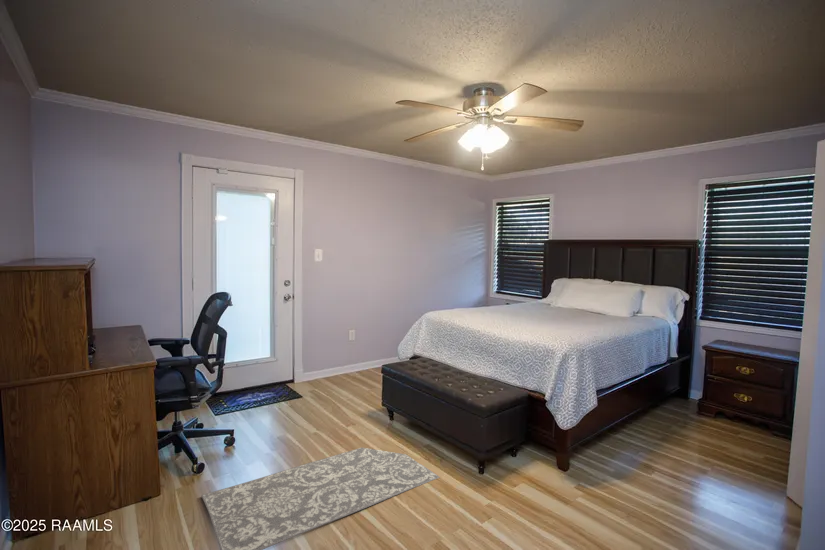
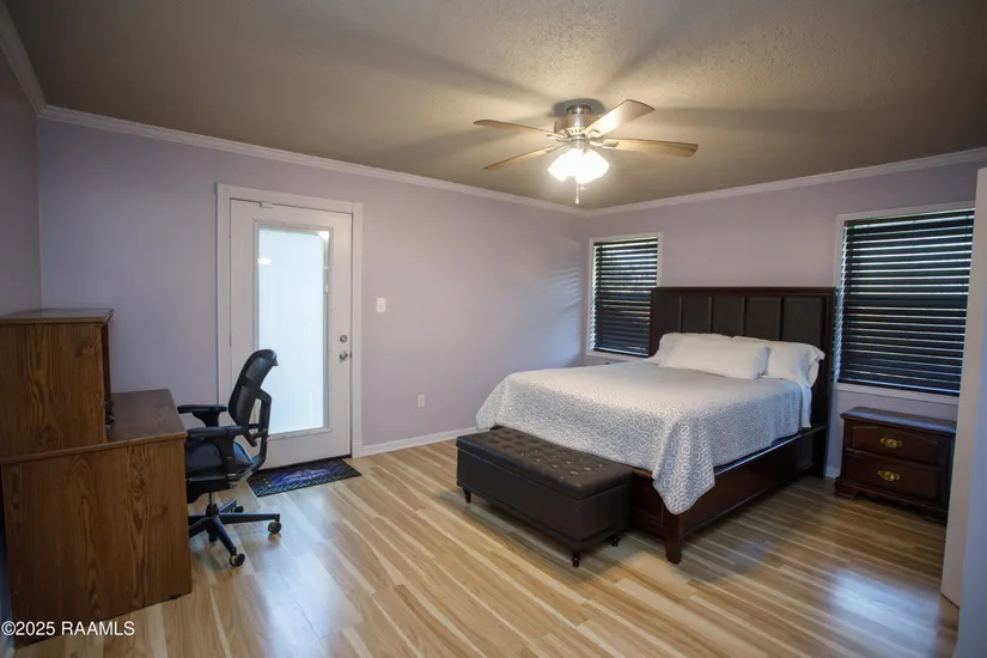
- rug [200,447,441,550]
